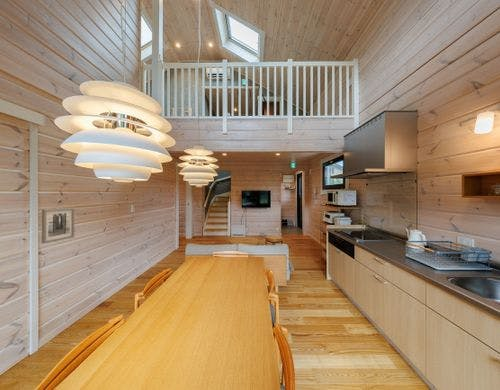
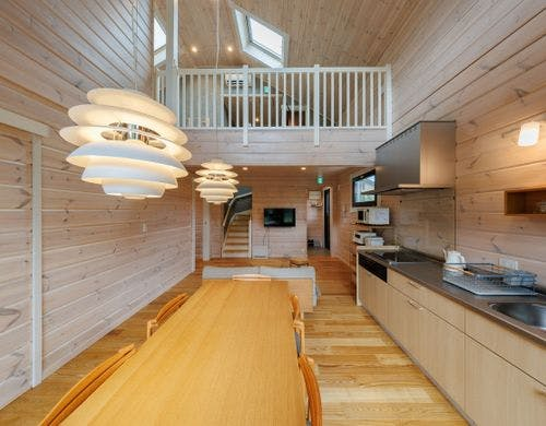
- wall art [41,207,75,245]
